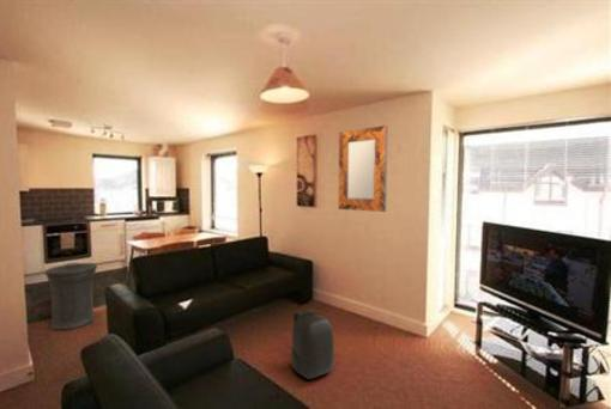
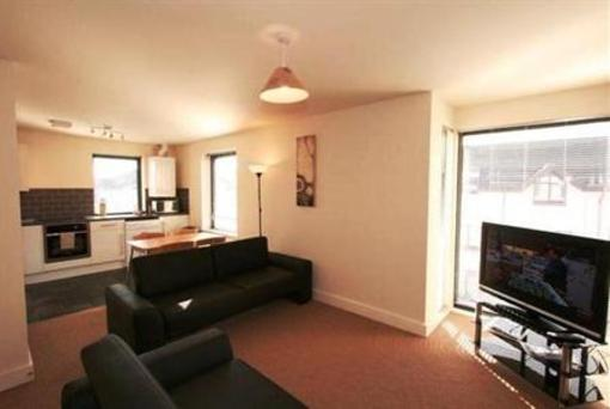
- backpack [290,309,335,380]
- trash can [44,262,98,331]
- home mirror [337,124,389,213]
